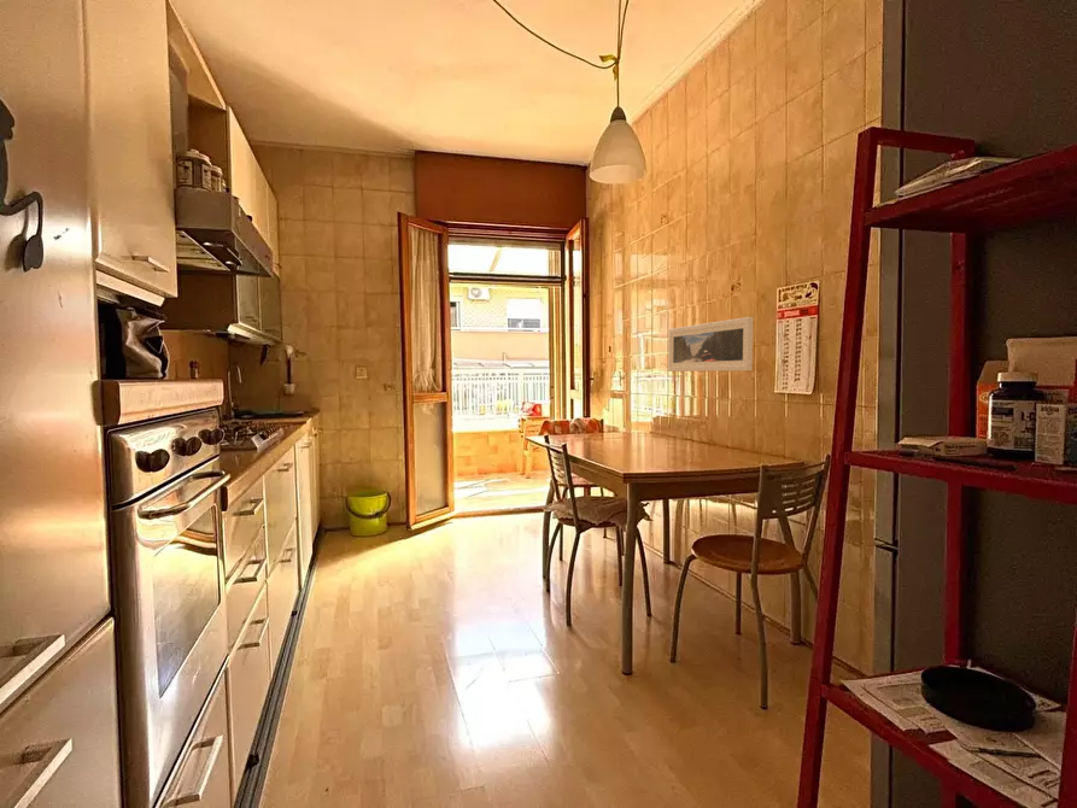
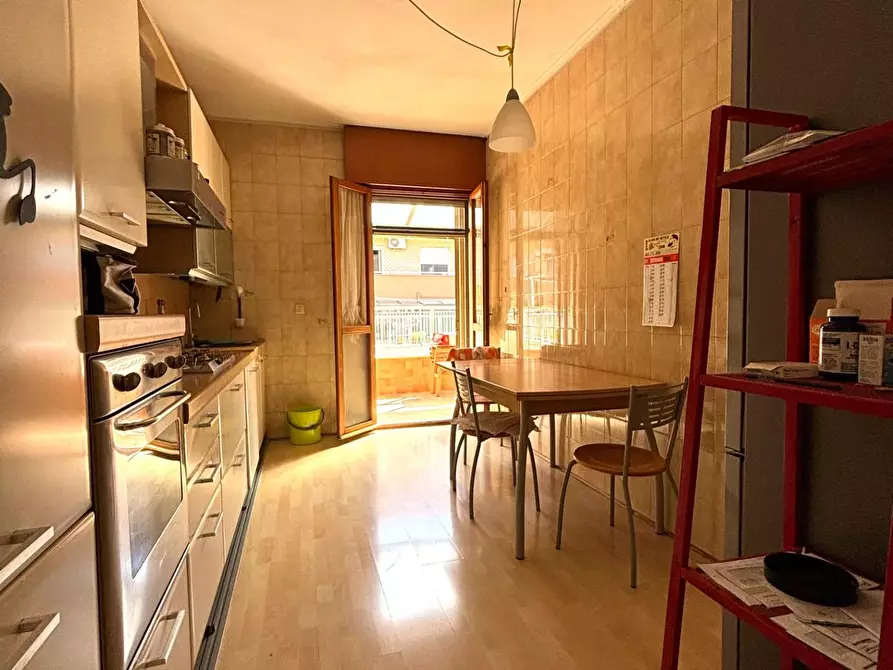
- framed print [667,316,754,373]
